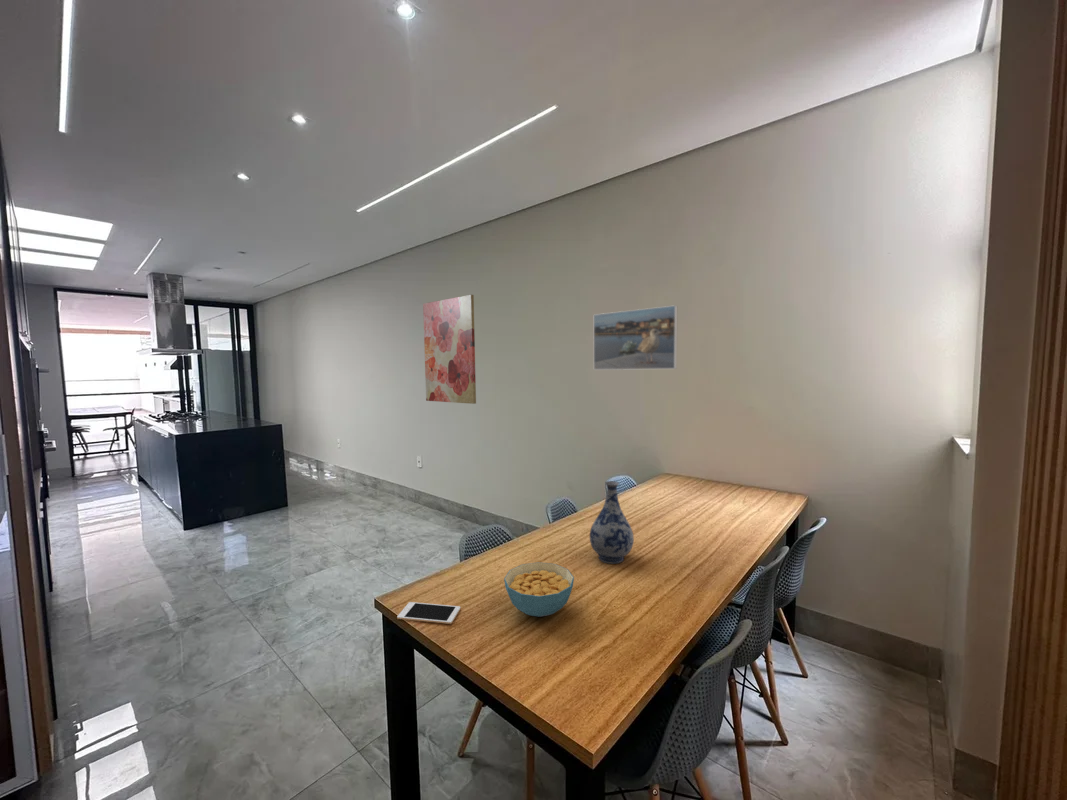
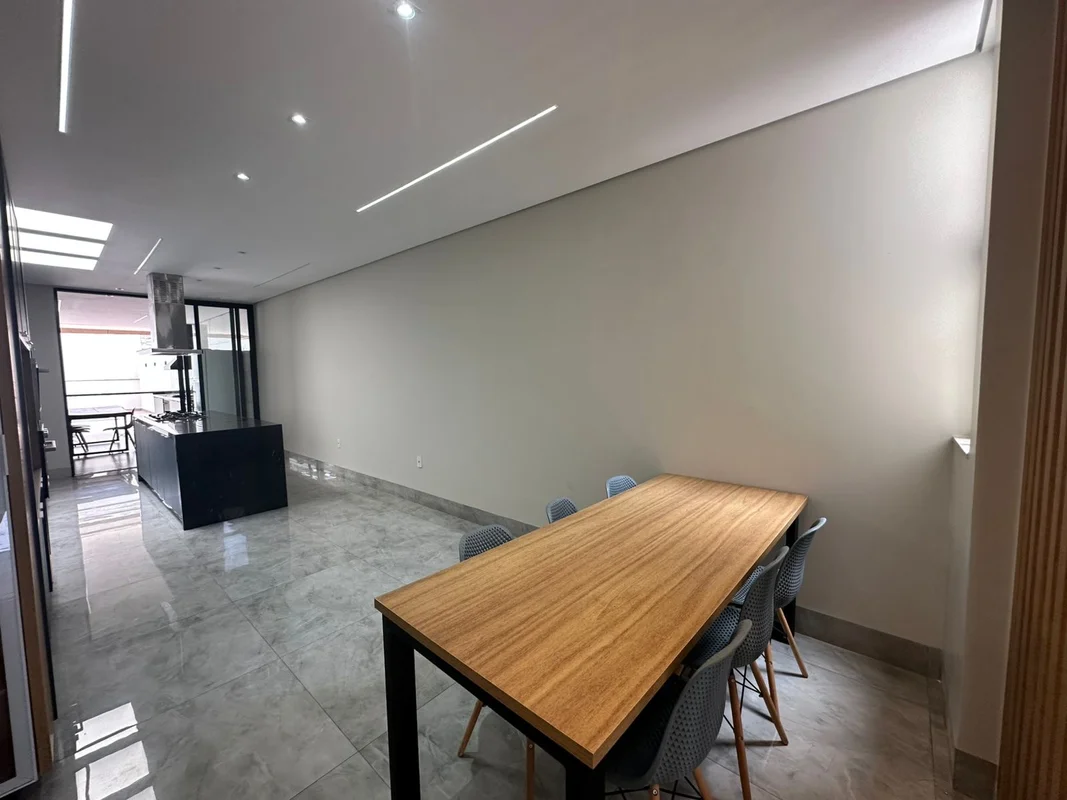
- cell phone [396,601,461,625]
- cereal bowl [503,561,575,618]
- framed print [593,304,678,371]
- vase [589,480,635,564]
- wall art [422,294,477,405]
